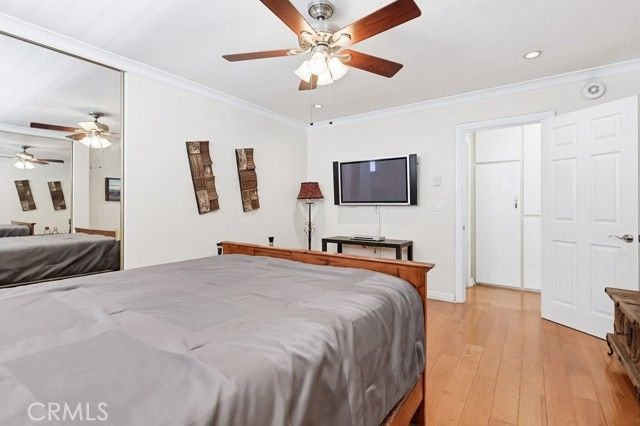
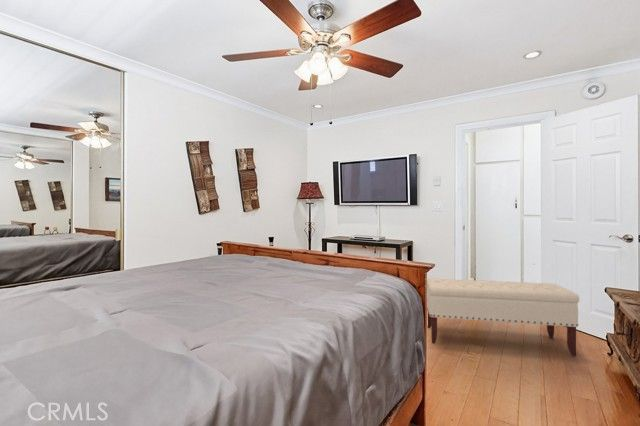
+ bench [426,277,580,357]
